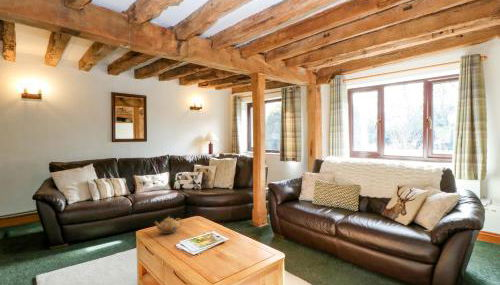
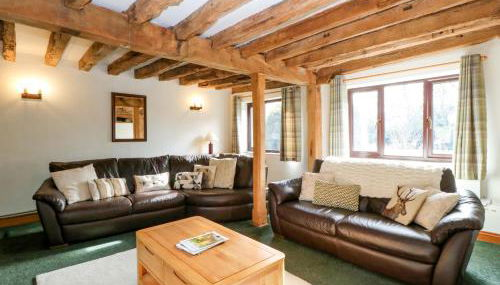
- teapot [153,215,183,235]
